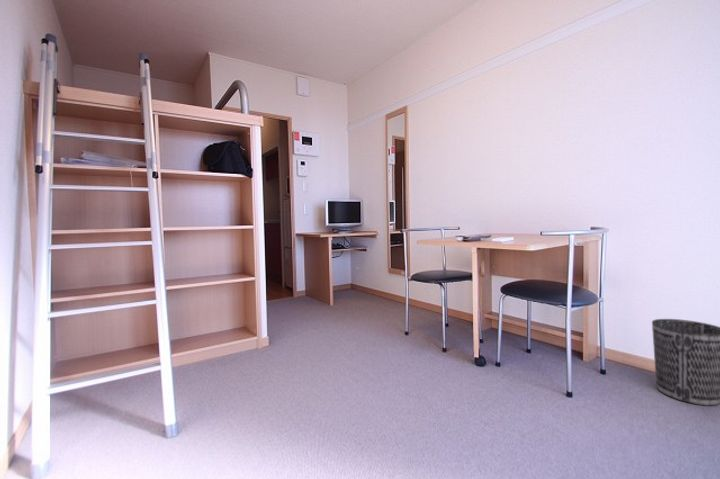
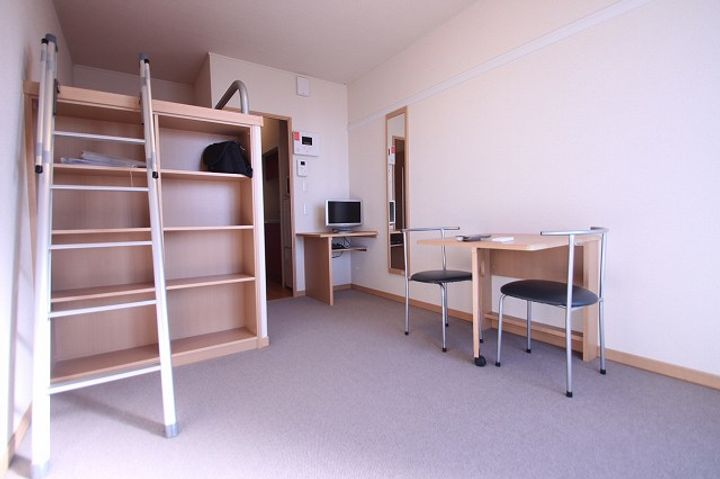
- wastebasket [651,318,720,407]
